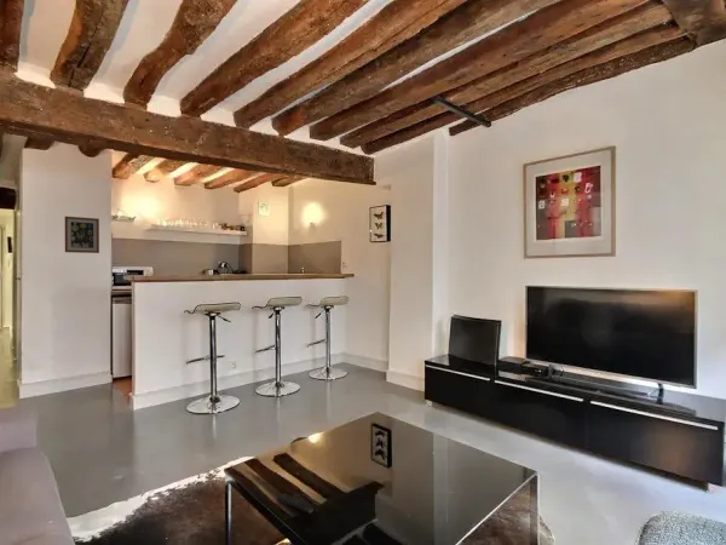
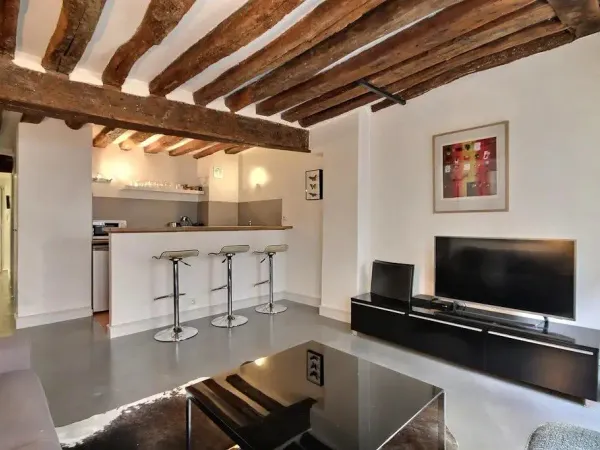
- remote control [276,493,315,515]
- wall art [64,216,100,254]
